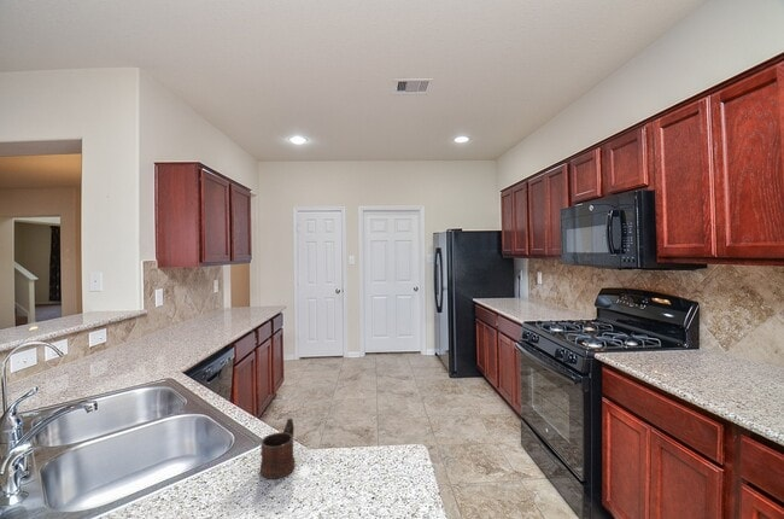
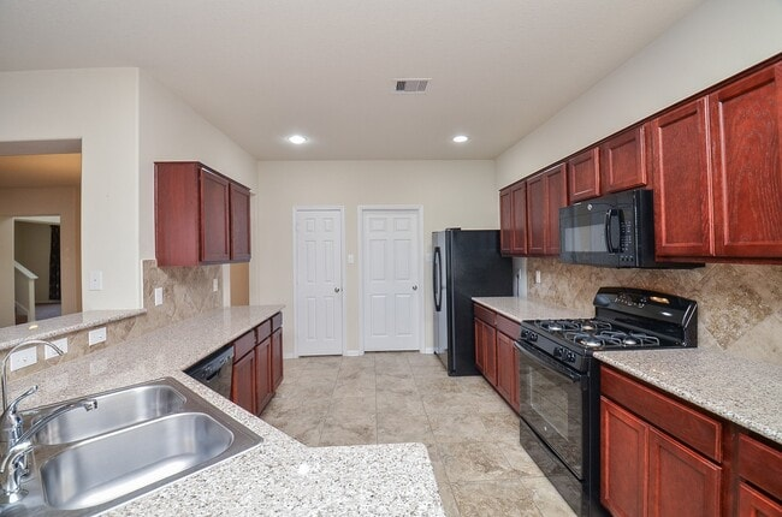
- mug [259,418,296,480]
